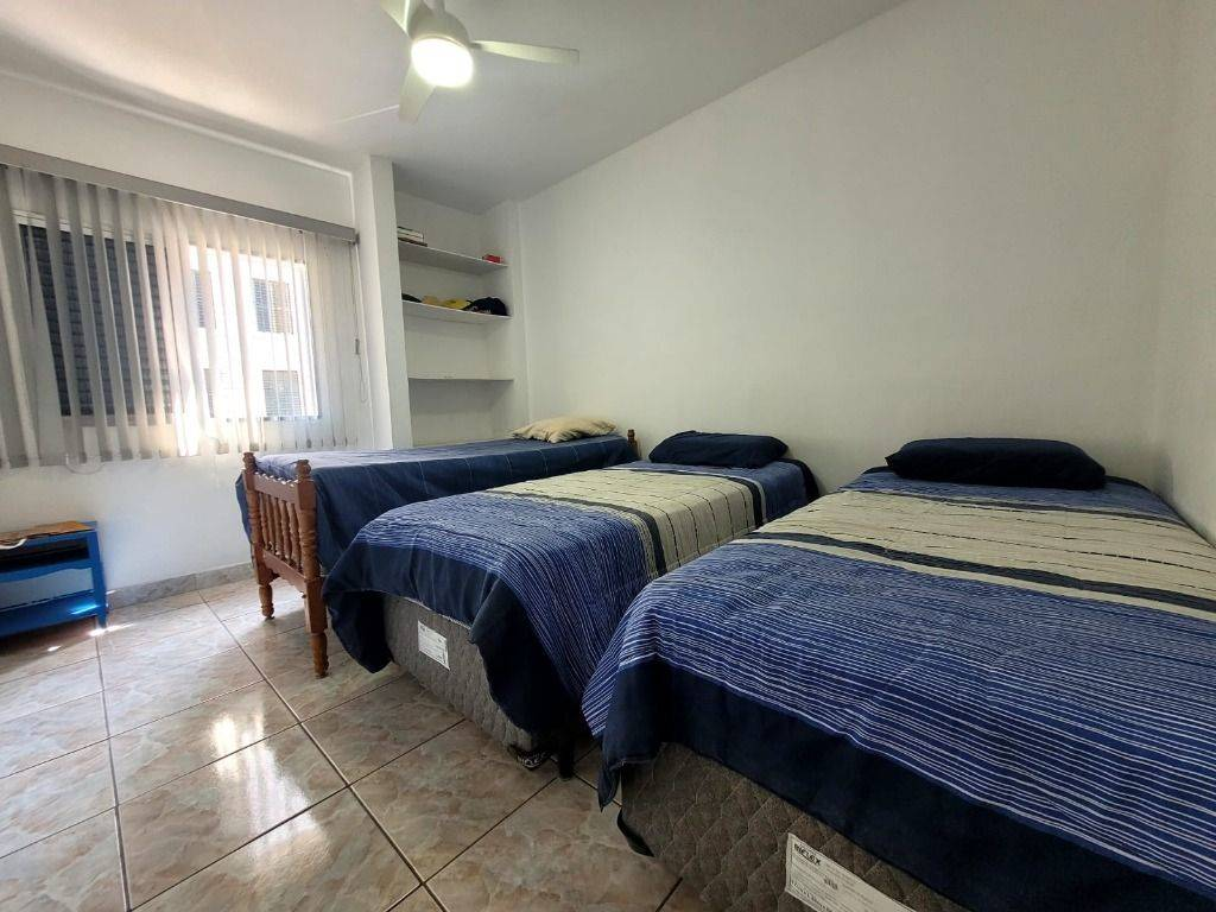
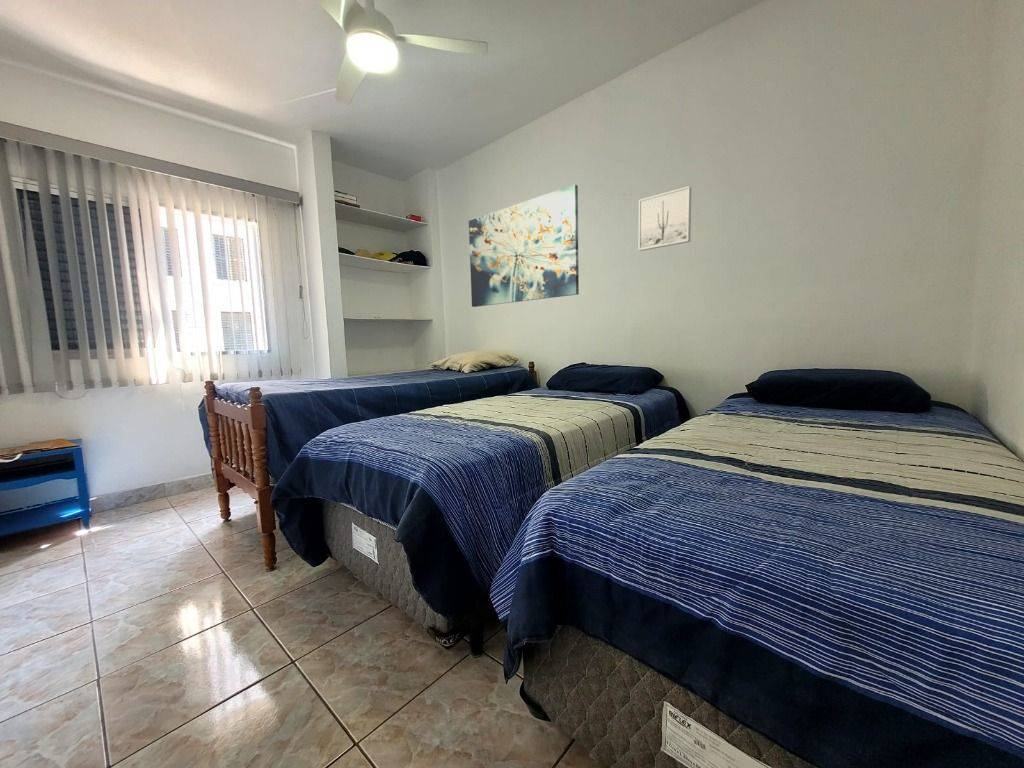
+ wall art [638,185,692,252]
+ wall art [468,184,580,308]
